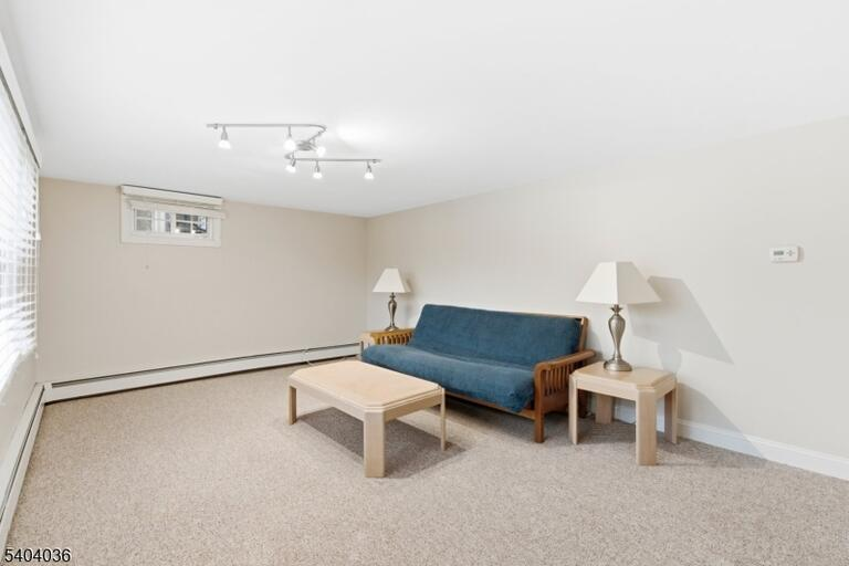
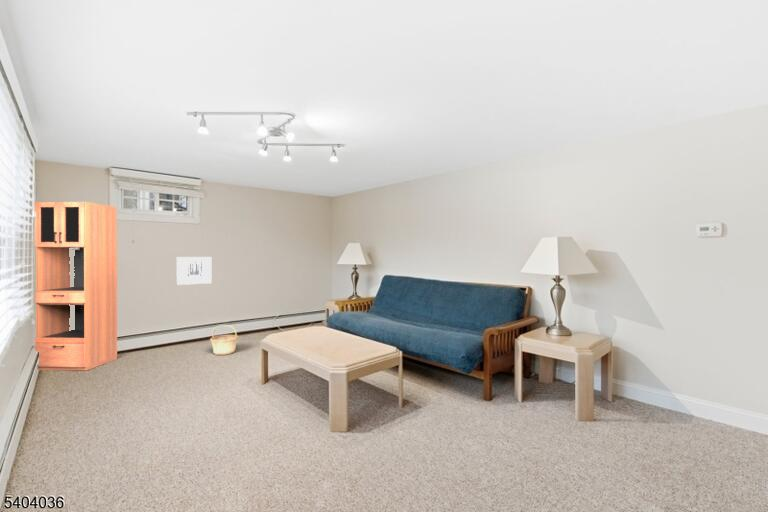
+ wall art [176,256,212,286]
+ basket [209,324,239,356]
+ cabinet [34,201,118,371]
